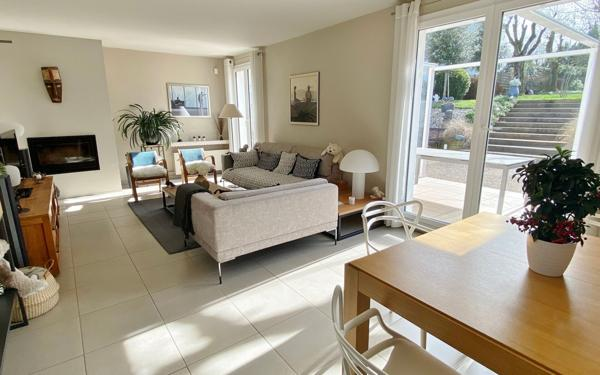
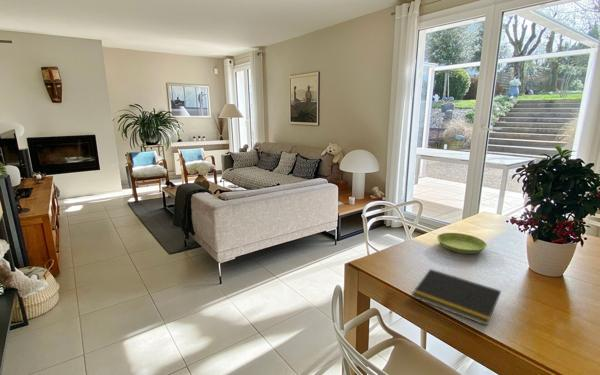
+ saucer [436,232,488,255]
+ notepad [411,268,502,327]
